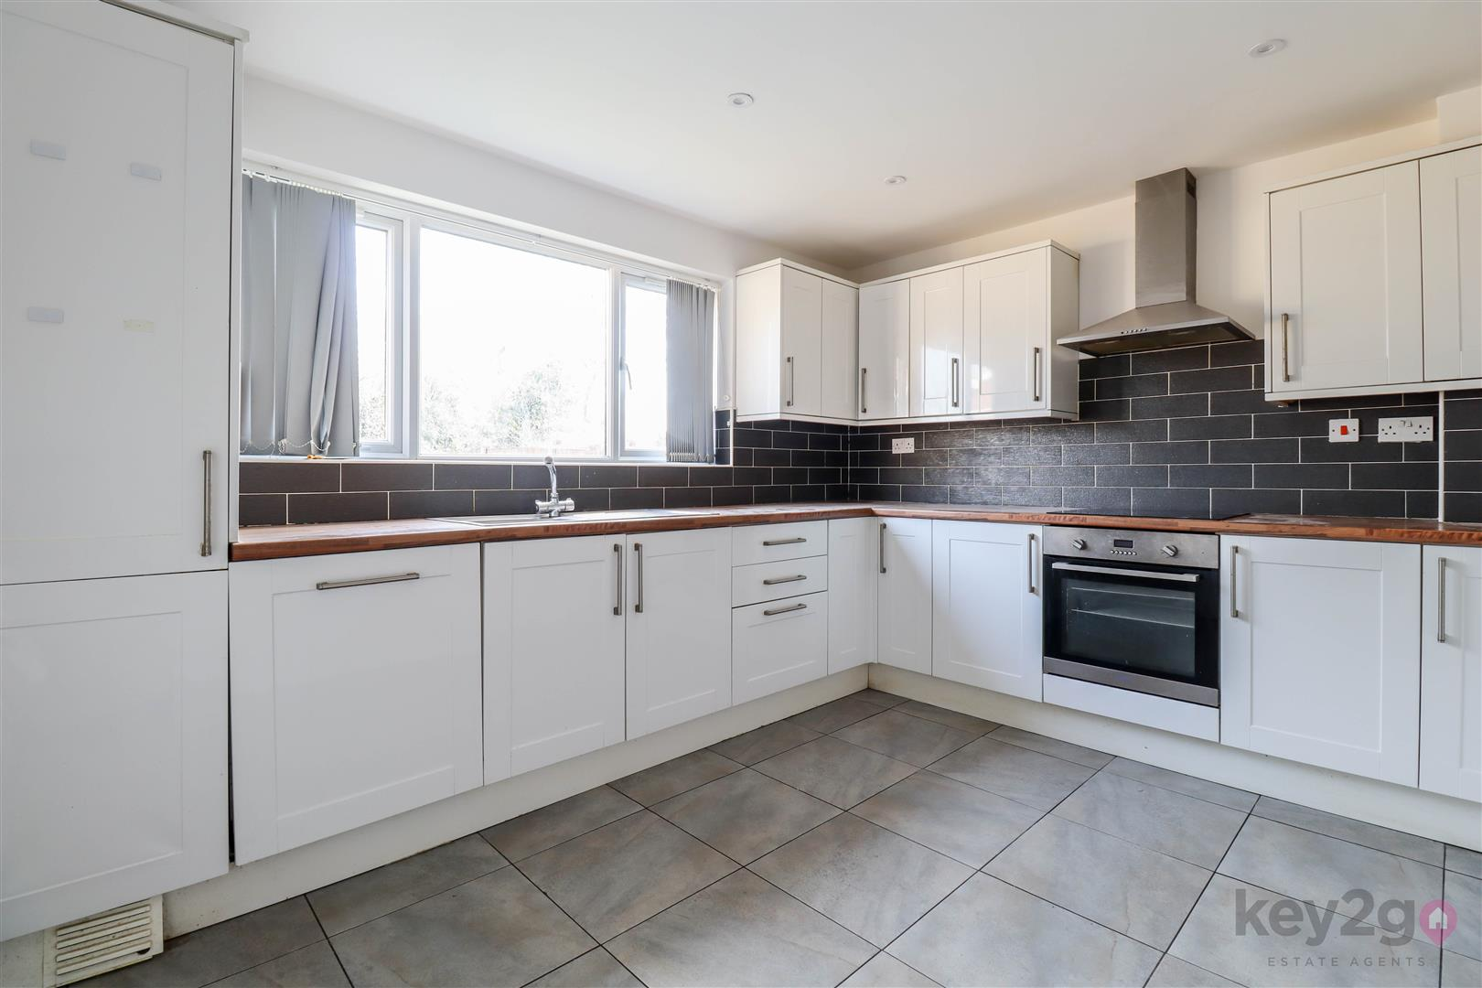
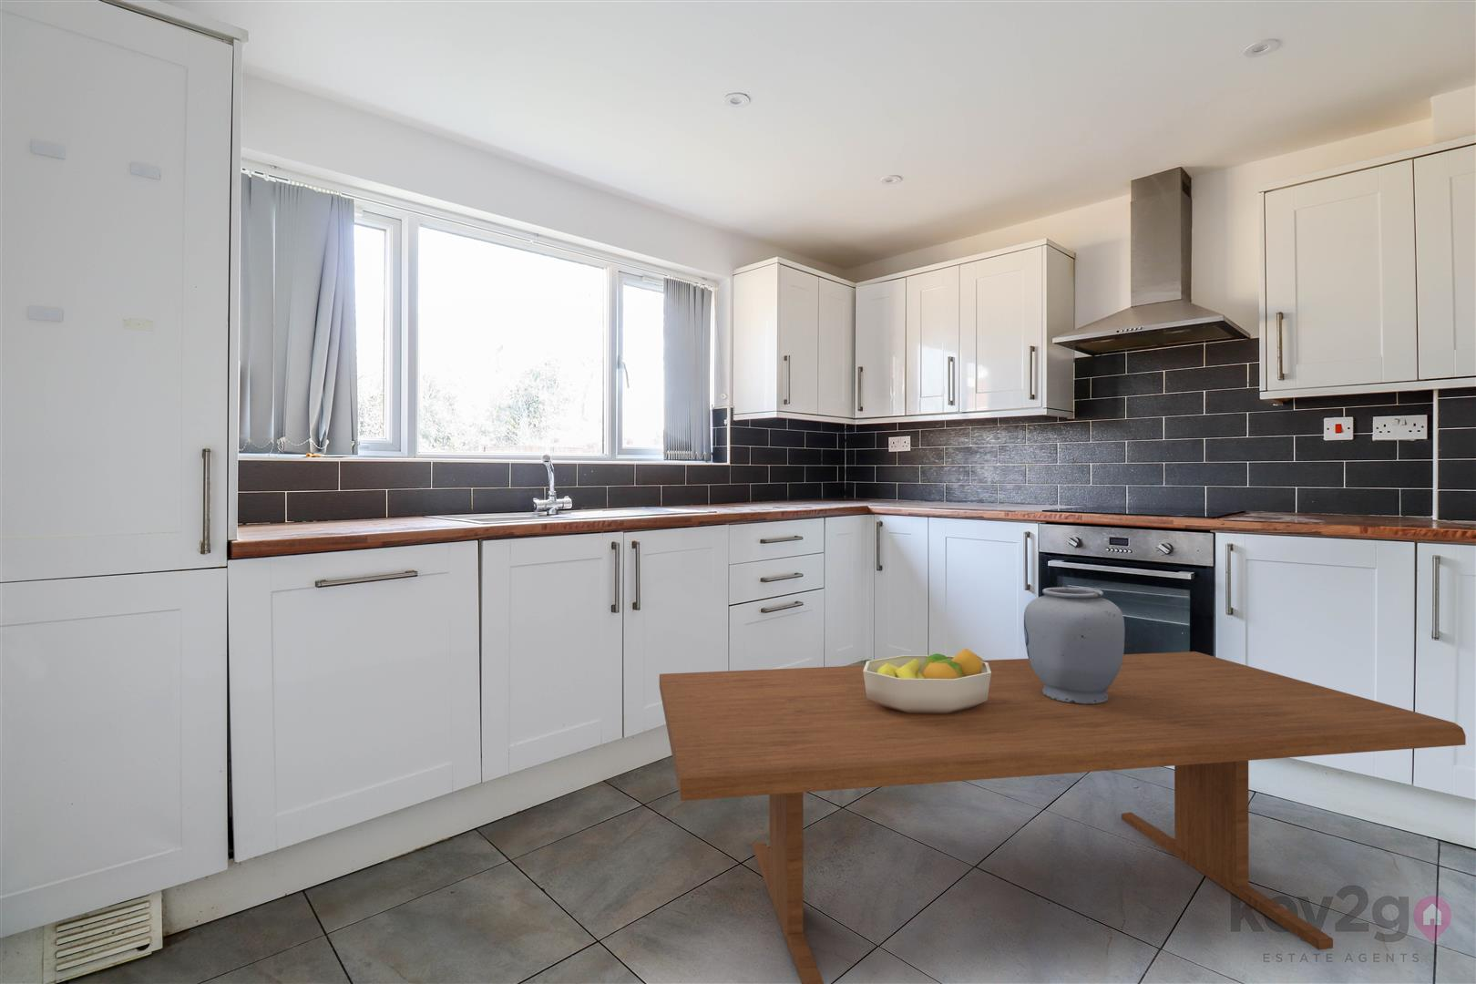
+ fruit bowl [863,648,992,714]
+ table [659,650,1467,984]
+ vase [1024,586,1126,704]
